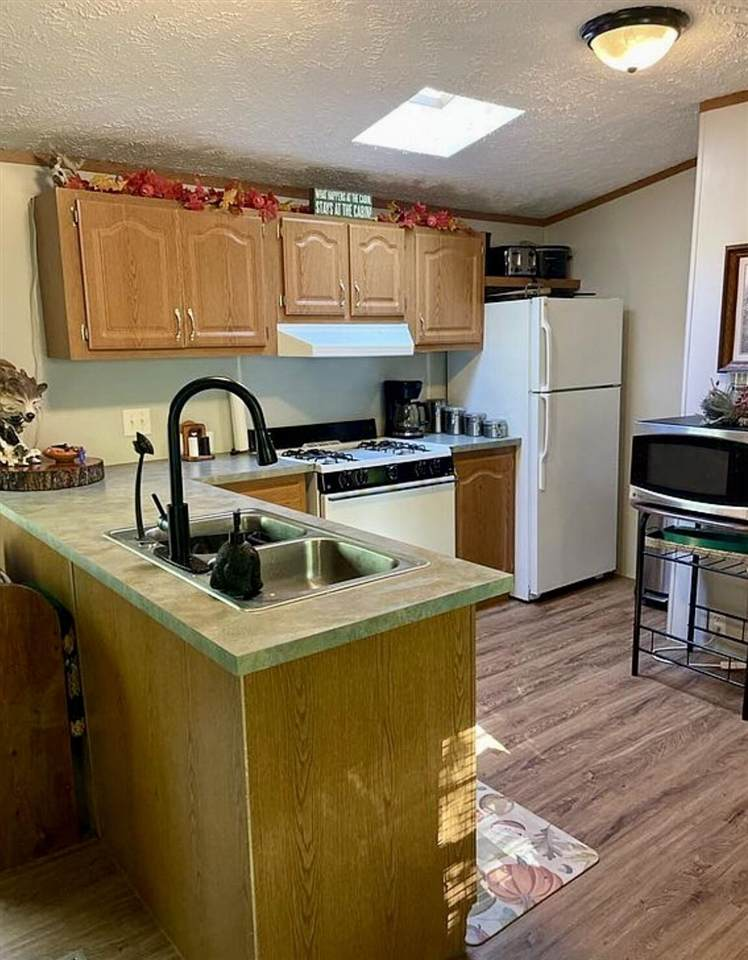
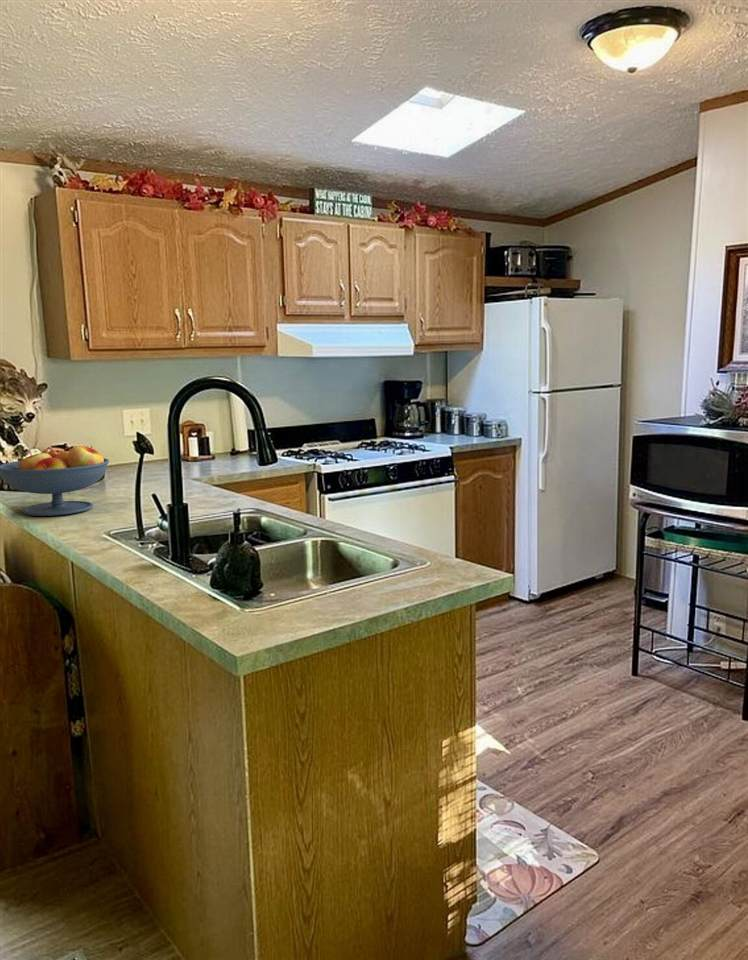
+ fruit bowl [0,445,110,517]
